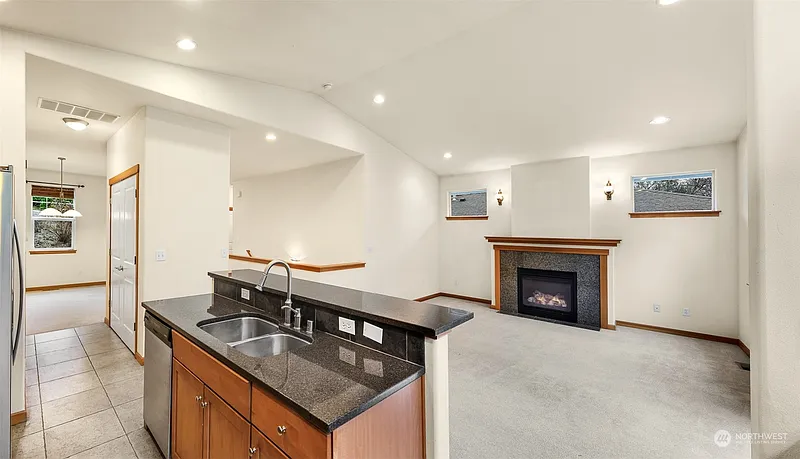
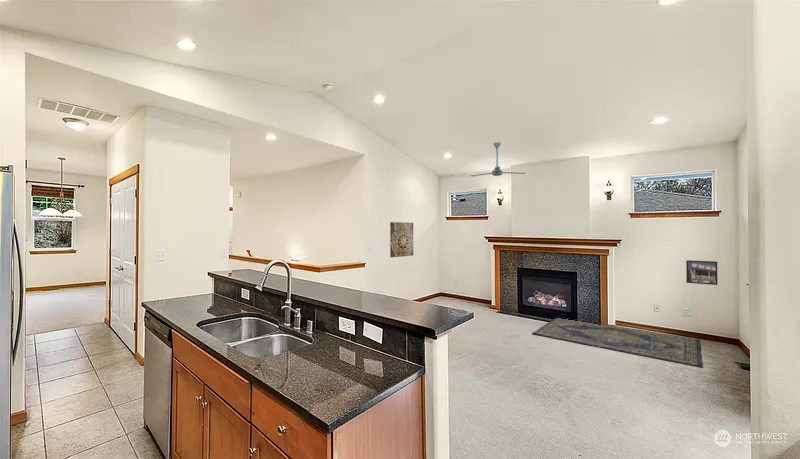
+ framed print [685,259,718,286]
+ wall art [389,221,414,258]
+ rug [531,317,704,369]
+ ceiling fan [470,141,527,177]
